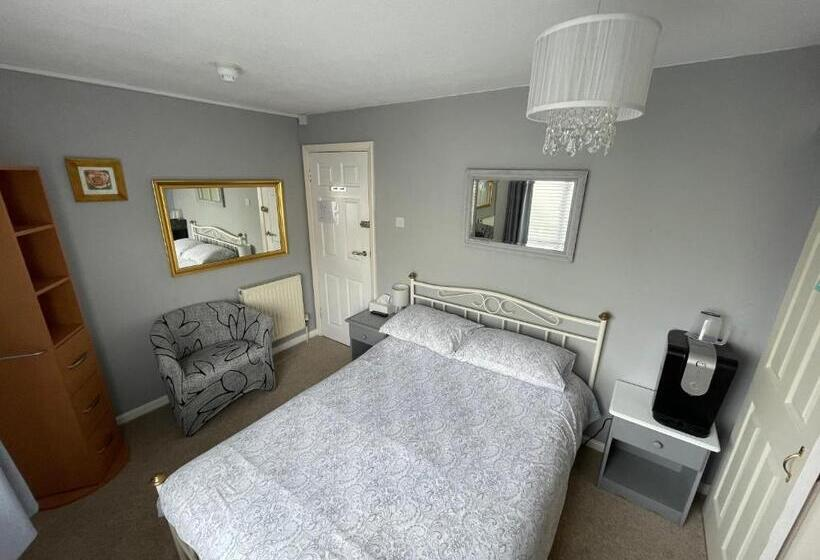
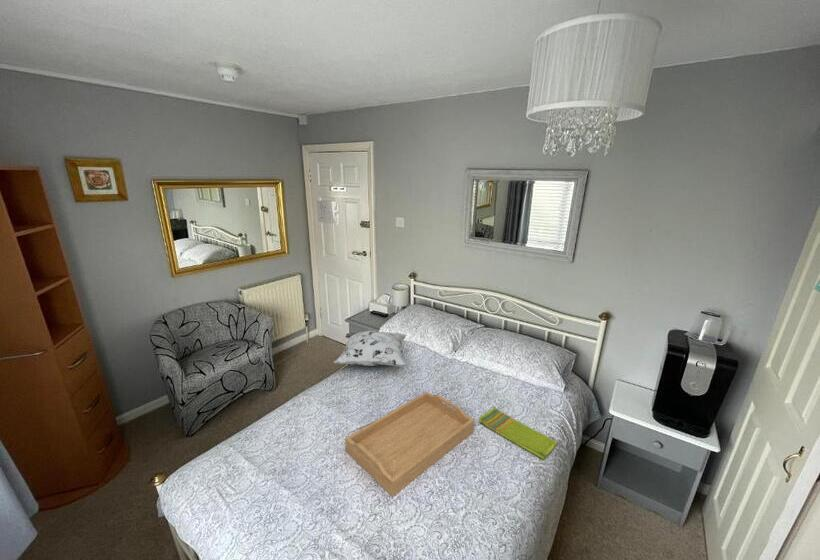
+ decorative pillow [333,329,407,367]
+ dish towel [478,407,558,460]
+ serving tray [344,391,476,498]
